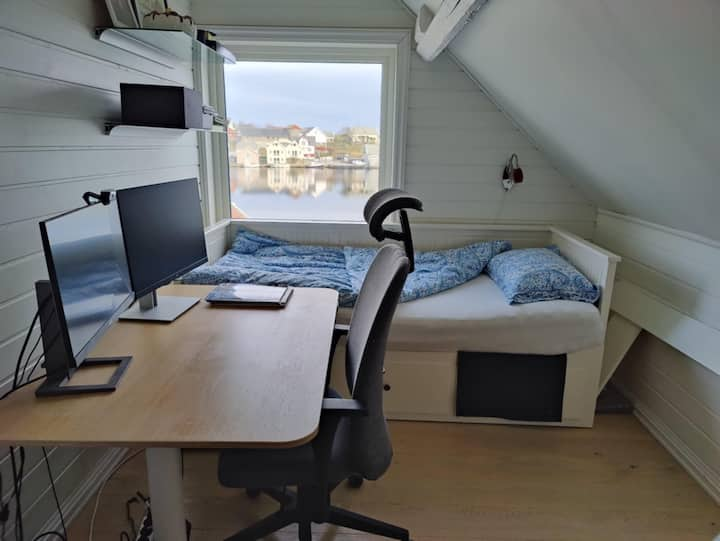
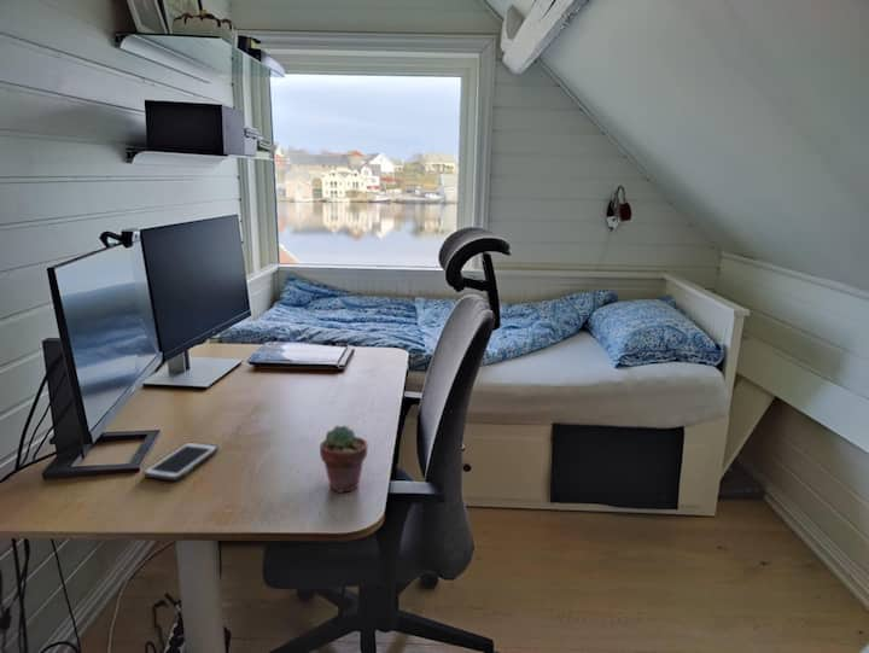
+ potted succulent [319,424,369,494]
+ cell phone [142,441,220,482]
